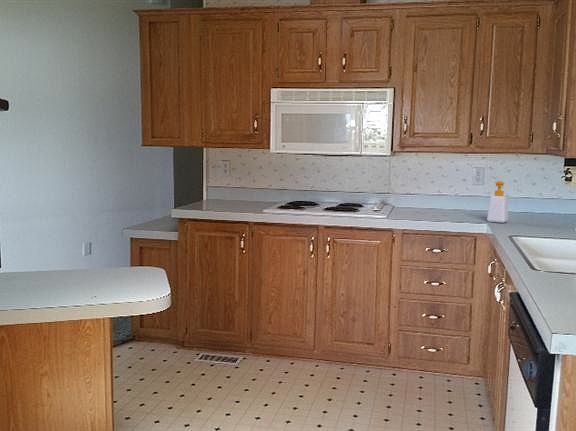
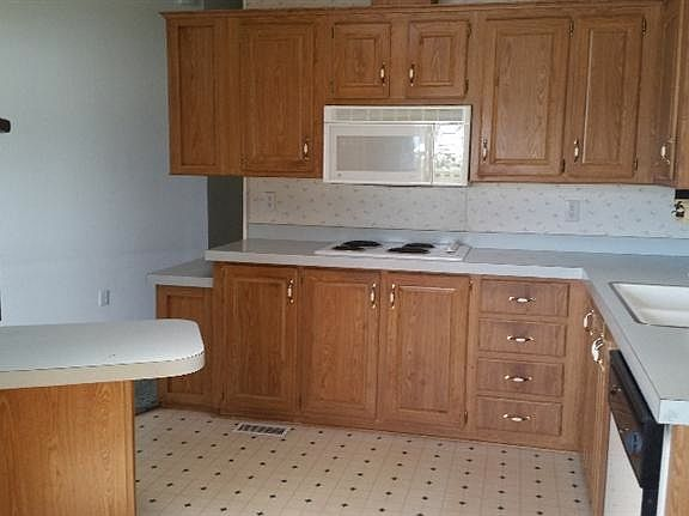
- soap bottle [486,180,509,224]
